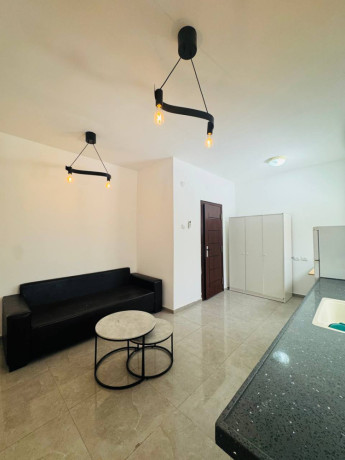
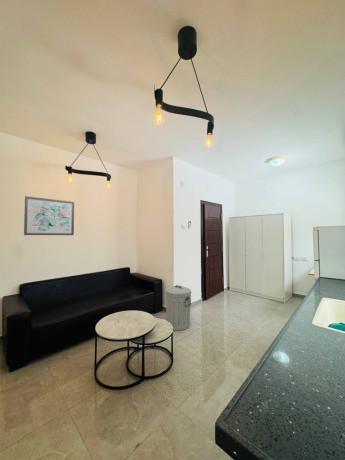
+ trash can [164,284,192,331]
+ wall art [23,195,75,236]
